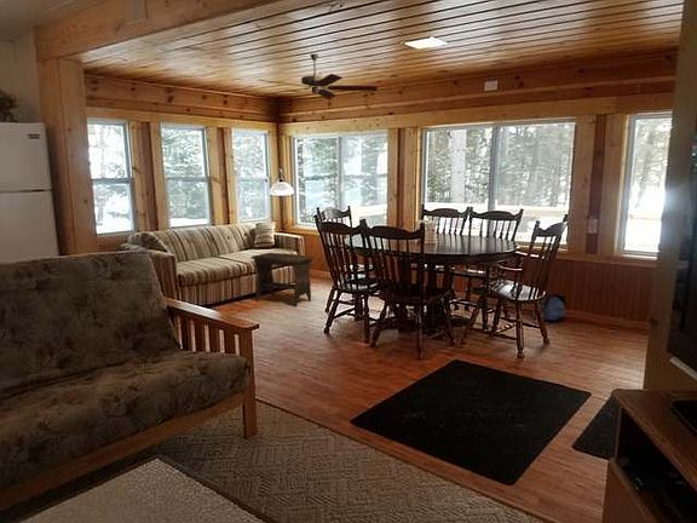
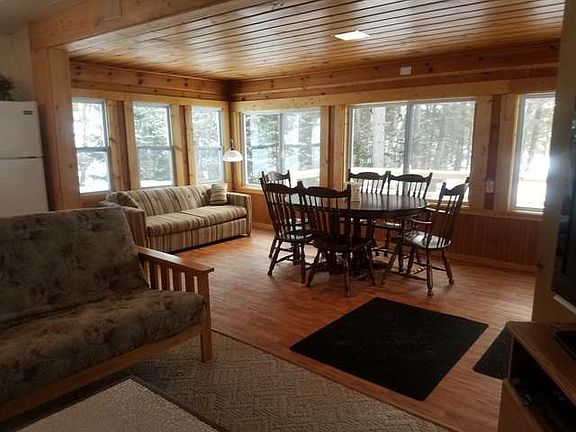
- ceiling fan [259,53,379,100]
- footstool [249,252,316,308]
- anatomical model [532,293,569,322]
